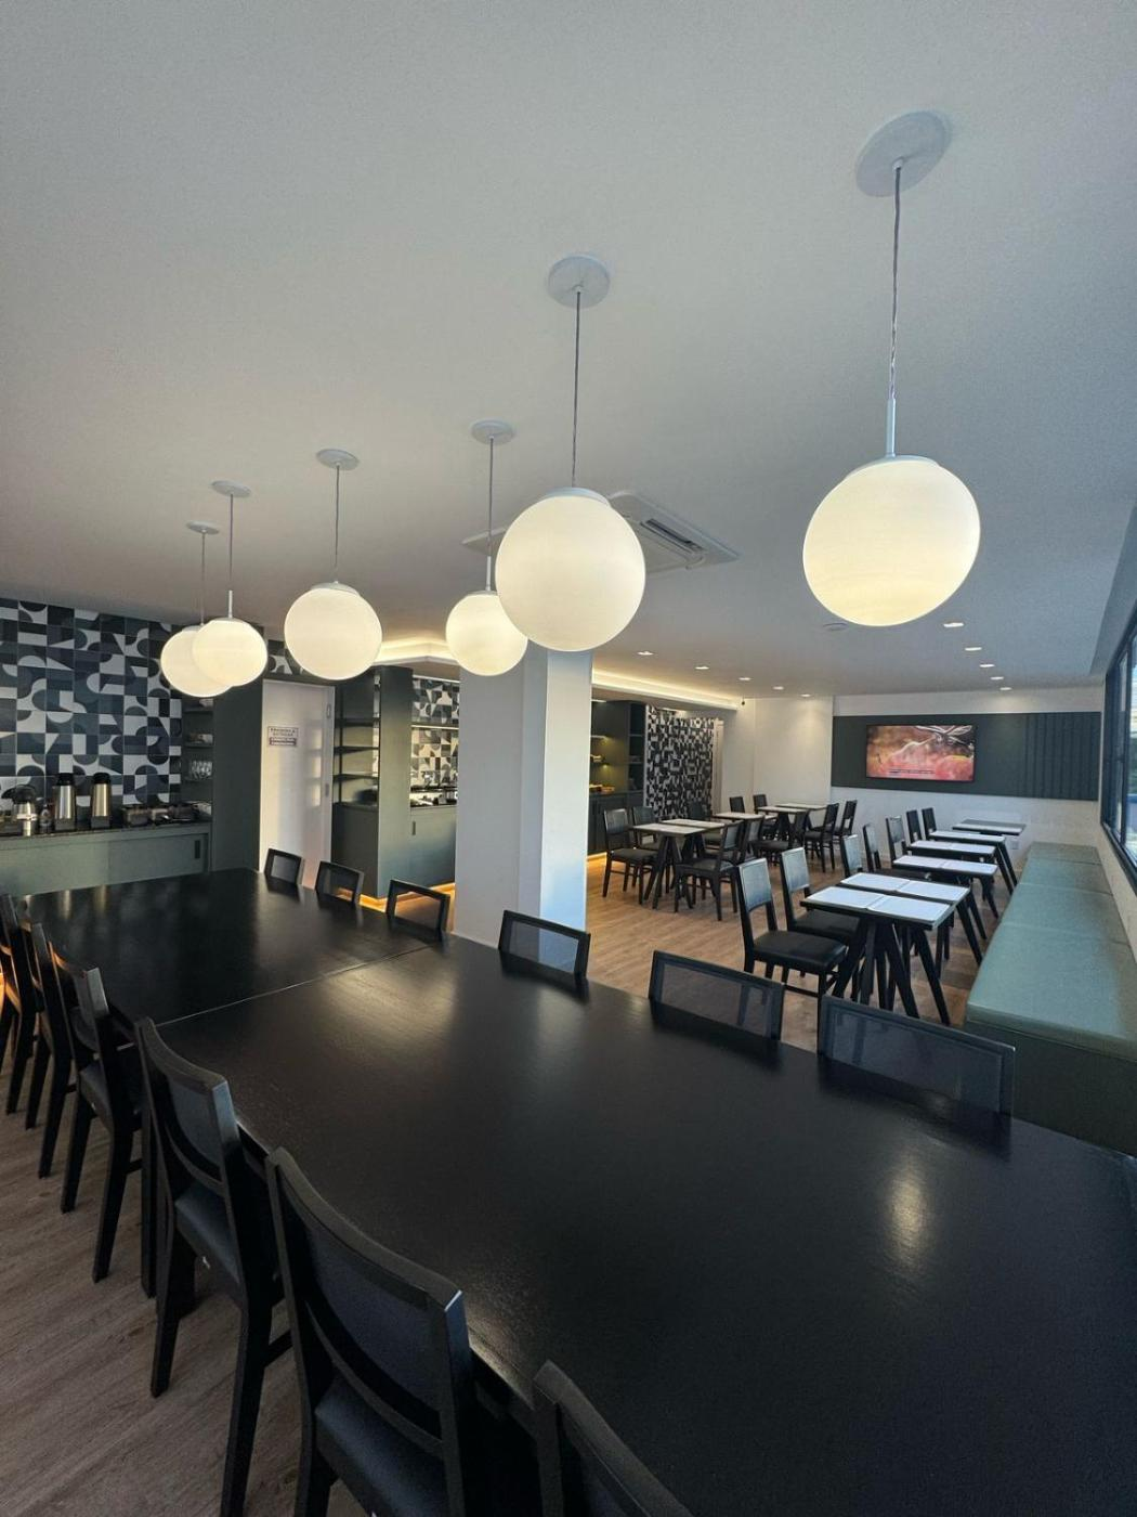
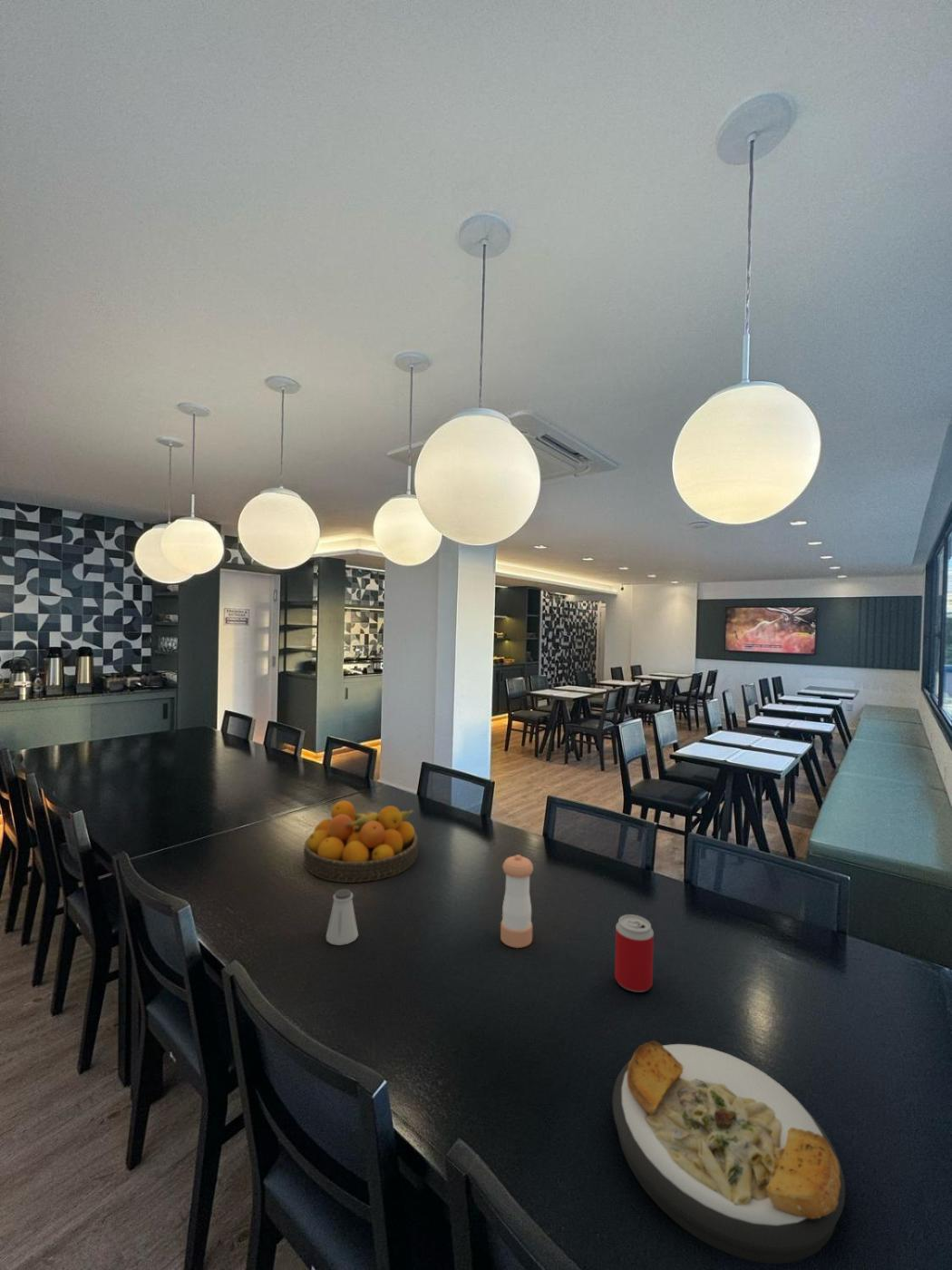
+ fruit bowl [303,799,420,884]
+ saltshaker [325,888,359,946]
+ beverage can [614,913,655,993]
+ plate [611,1040,846,1265]
+ pepper shaker [500,854,534,949]
